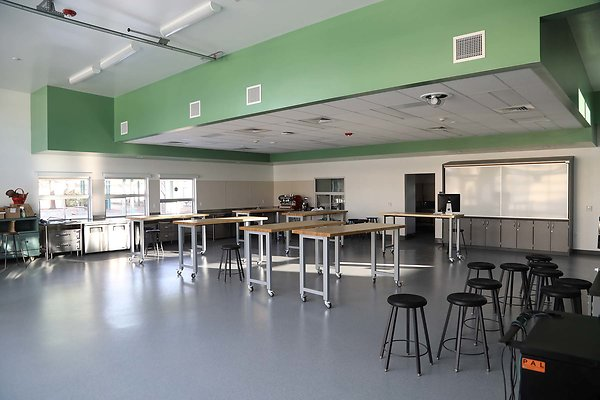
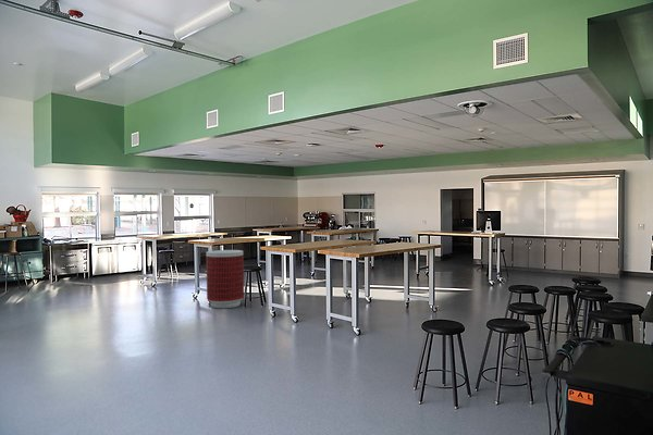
+ trash can [206,249,245,309]
